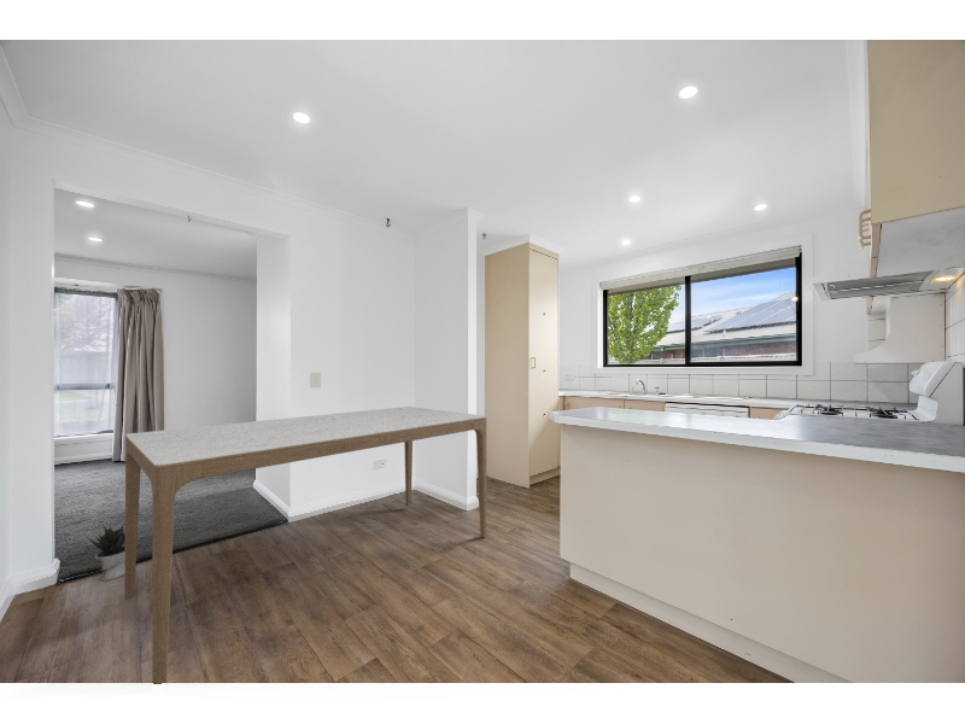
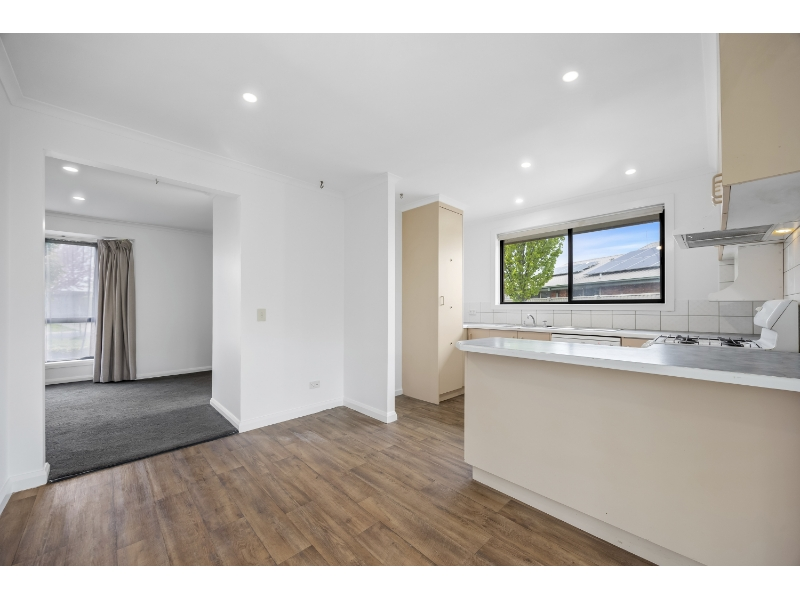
- potted plant [84,520,125,582]
- dining table [123,405,487,684]
